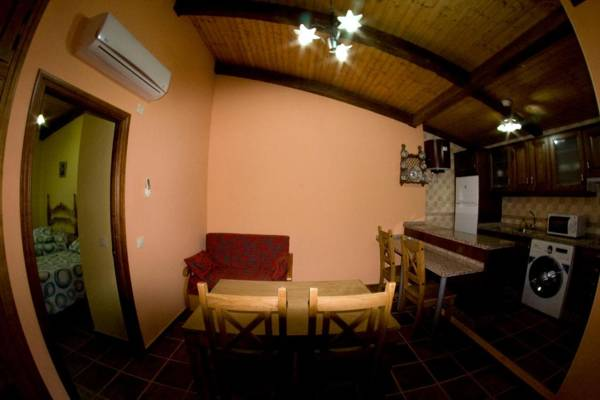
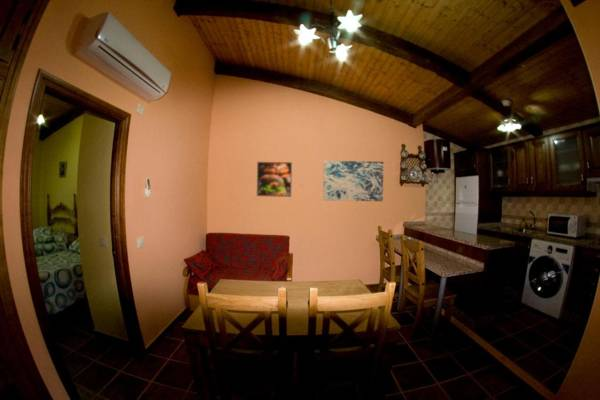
+ wall art [322,160,384,202]
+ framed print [256,161,293,198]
